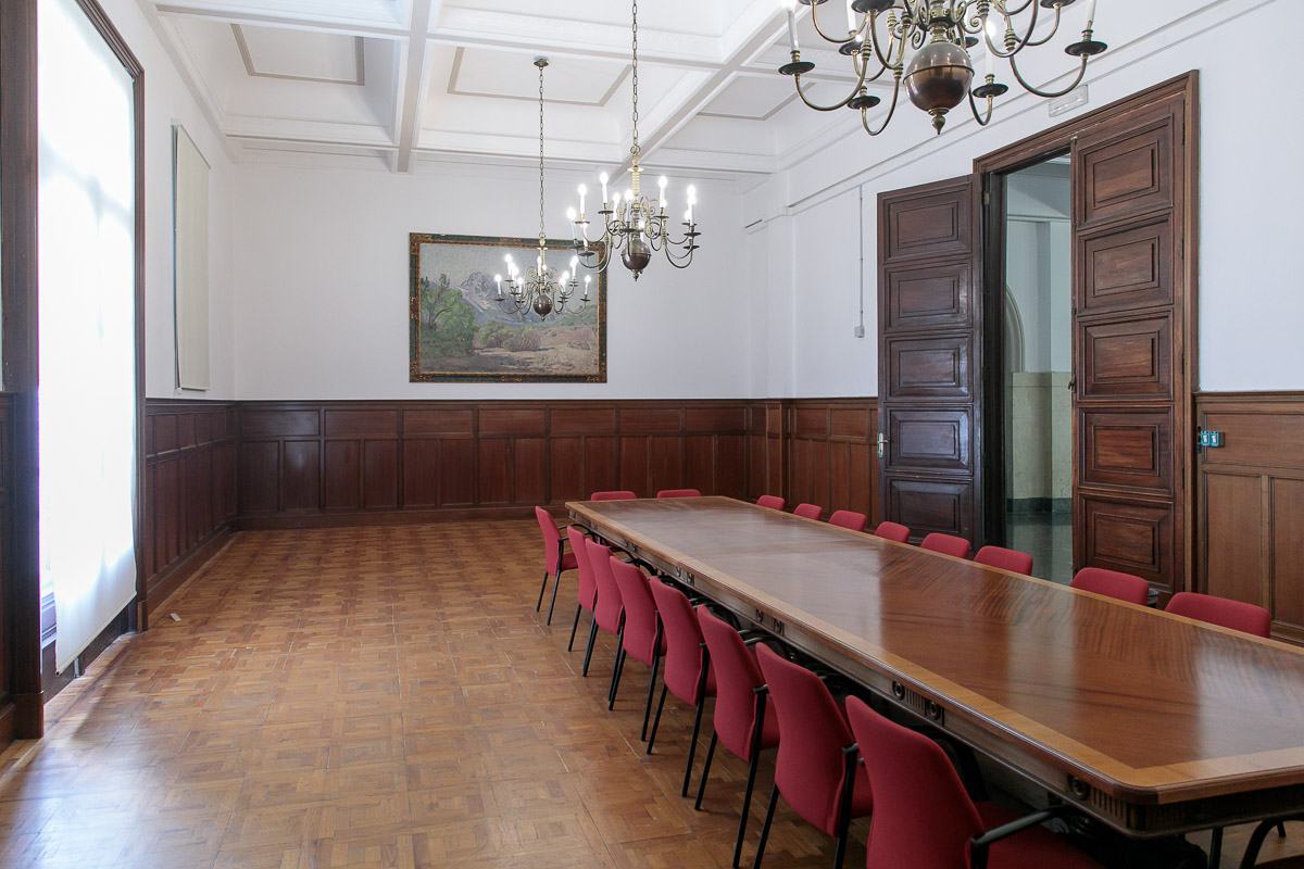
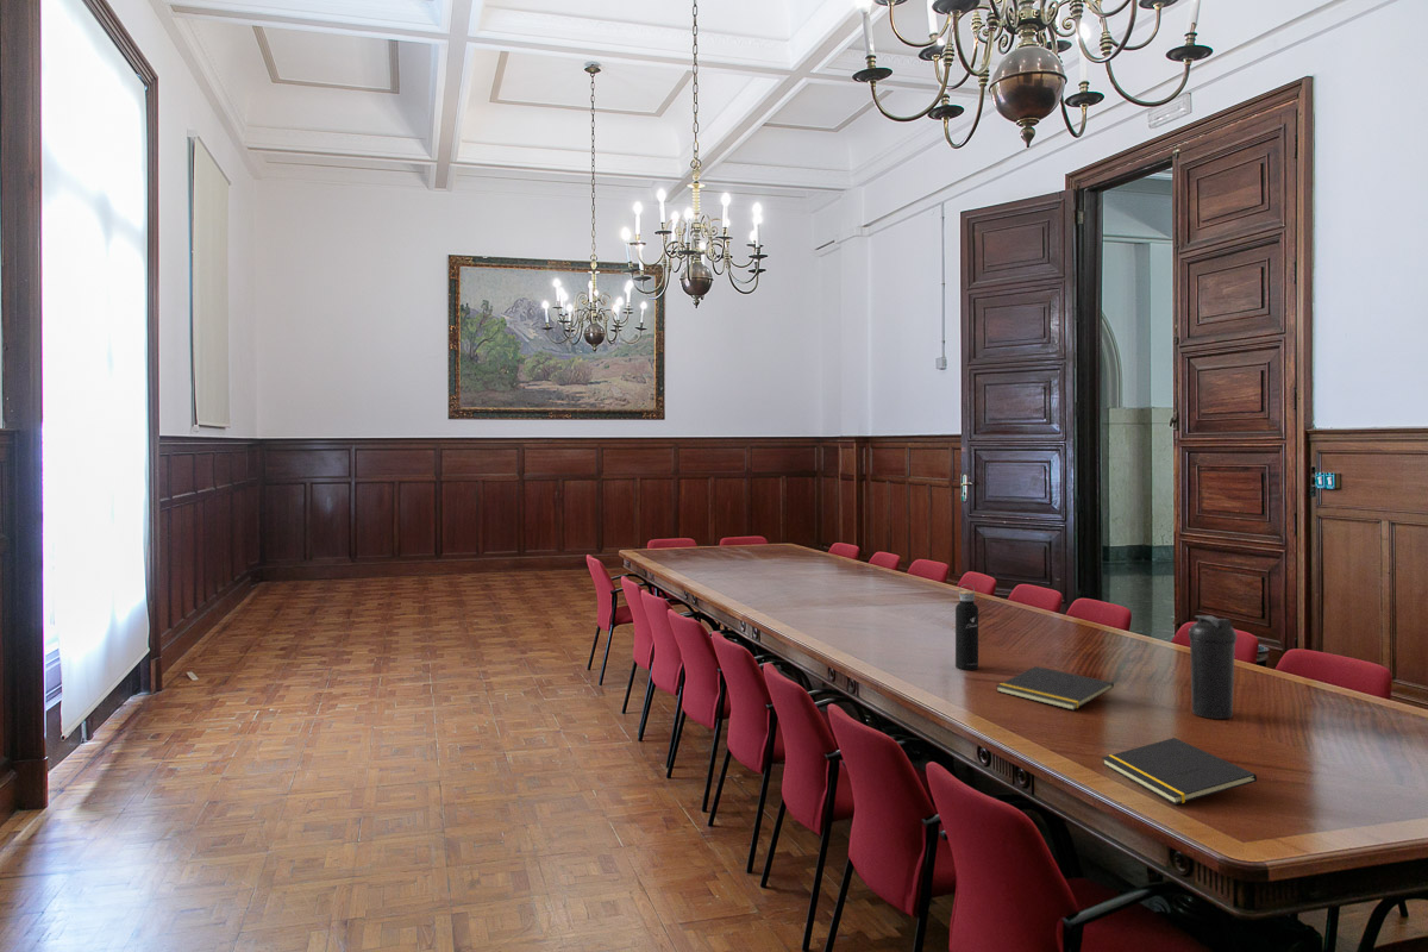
+ notepad [1101,737,1258,806]
+ water bottle [954,583,979,671]
+ water bottle [1188,614,1238,720]
+ notepad [995,665,1115,712]
